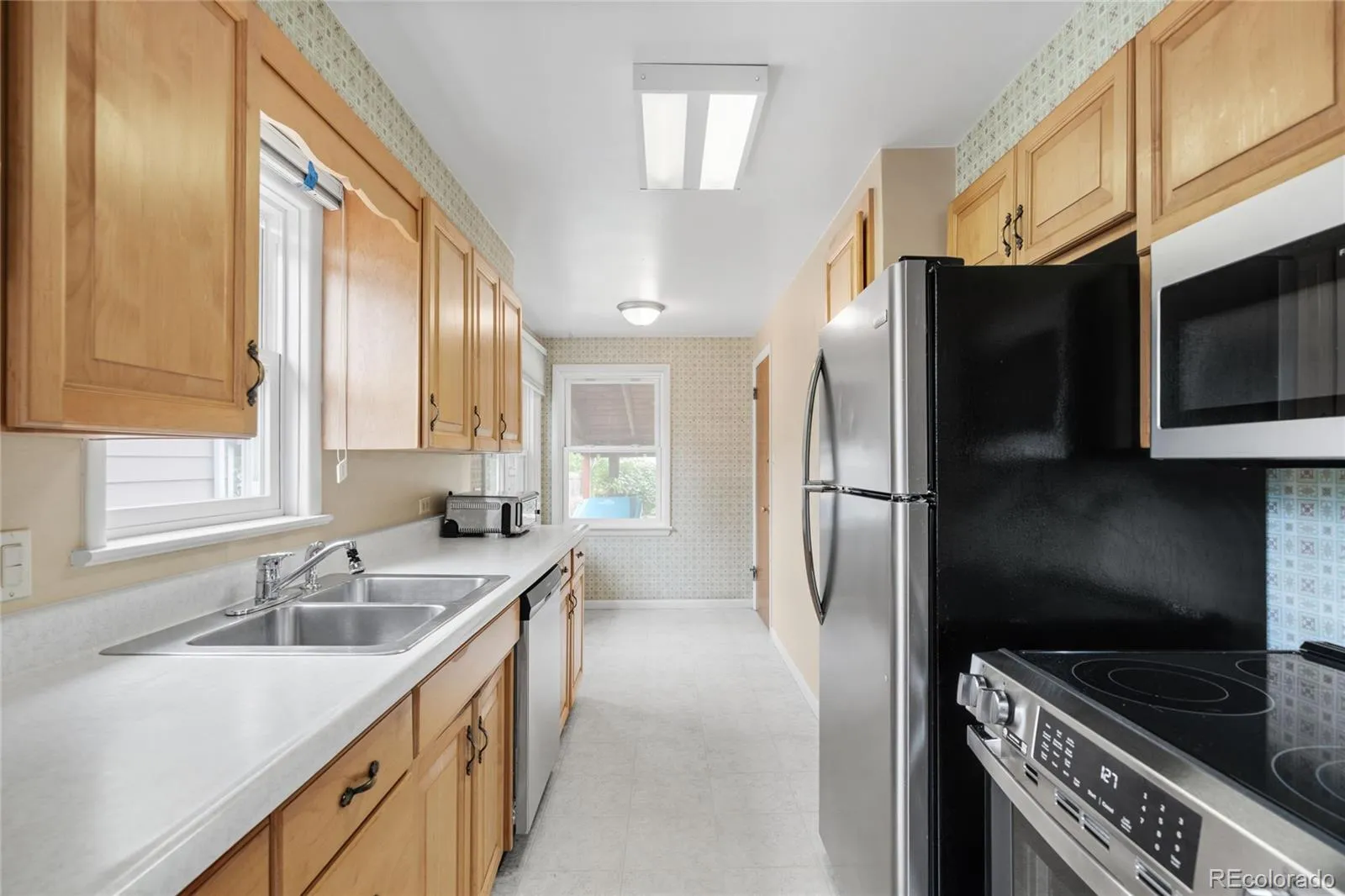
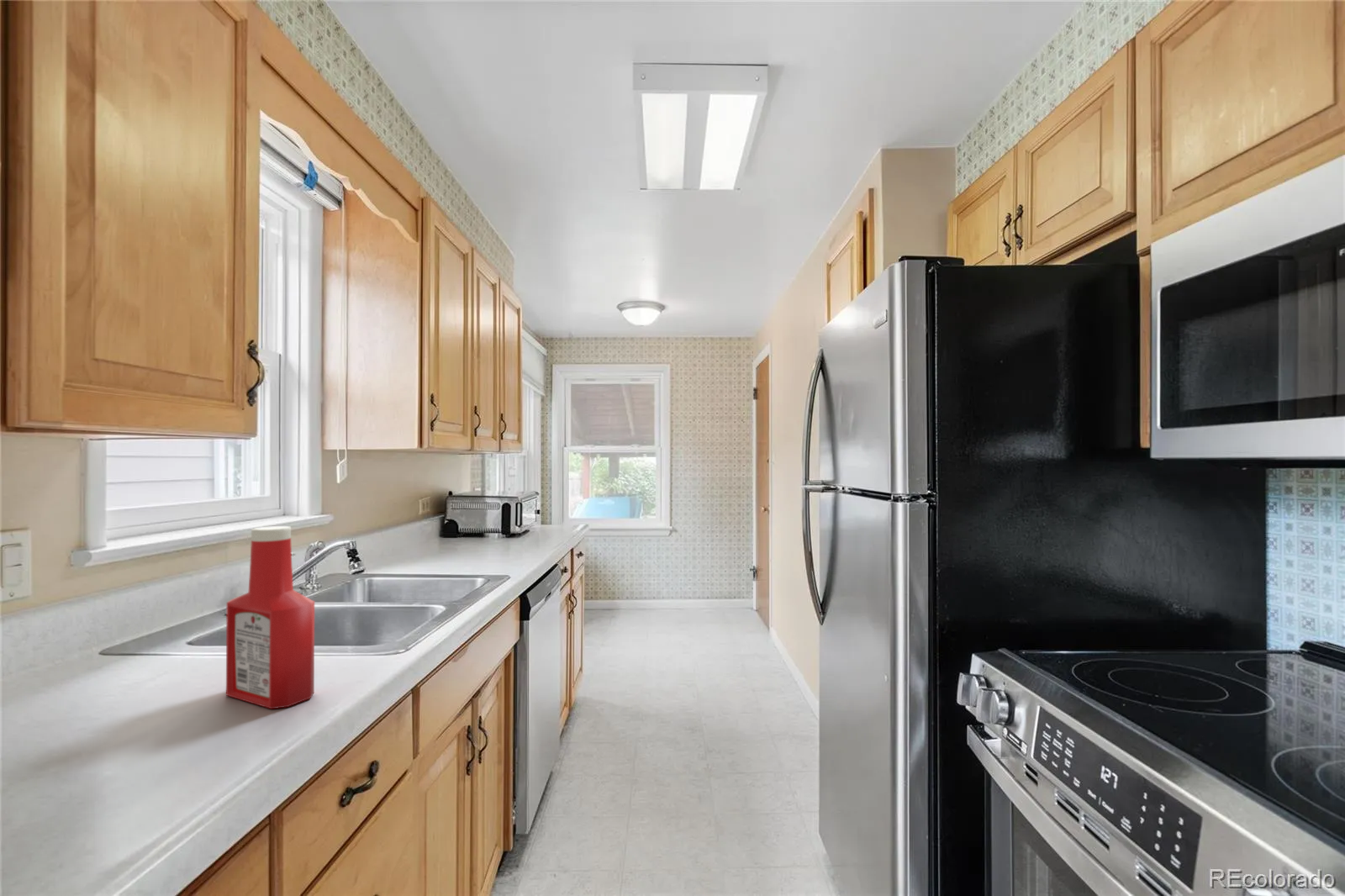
+ soap bottle [225,525,315,709]
